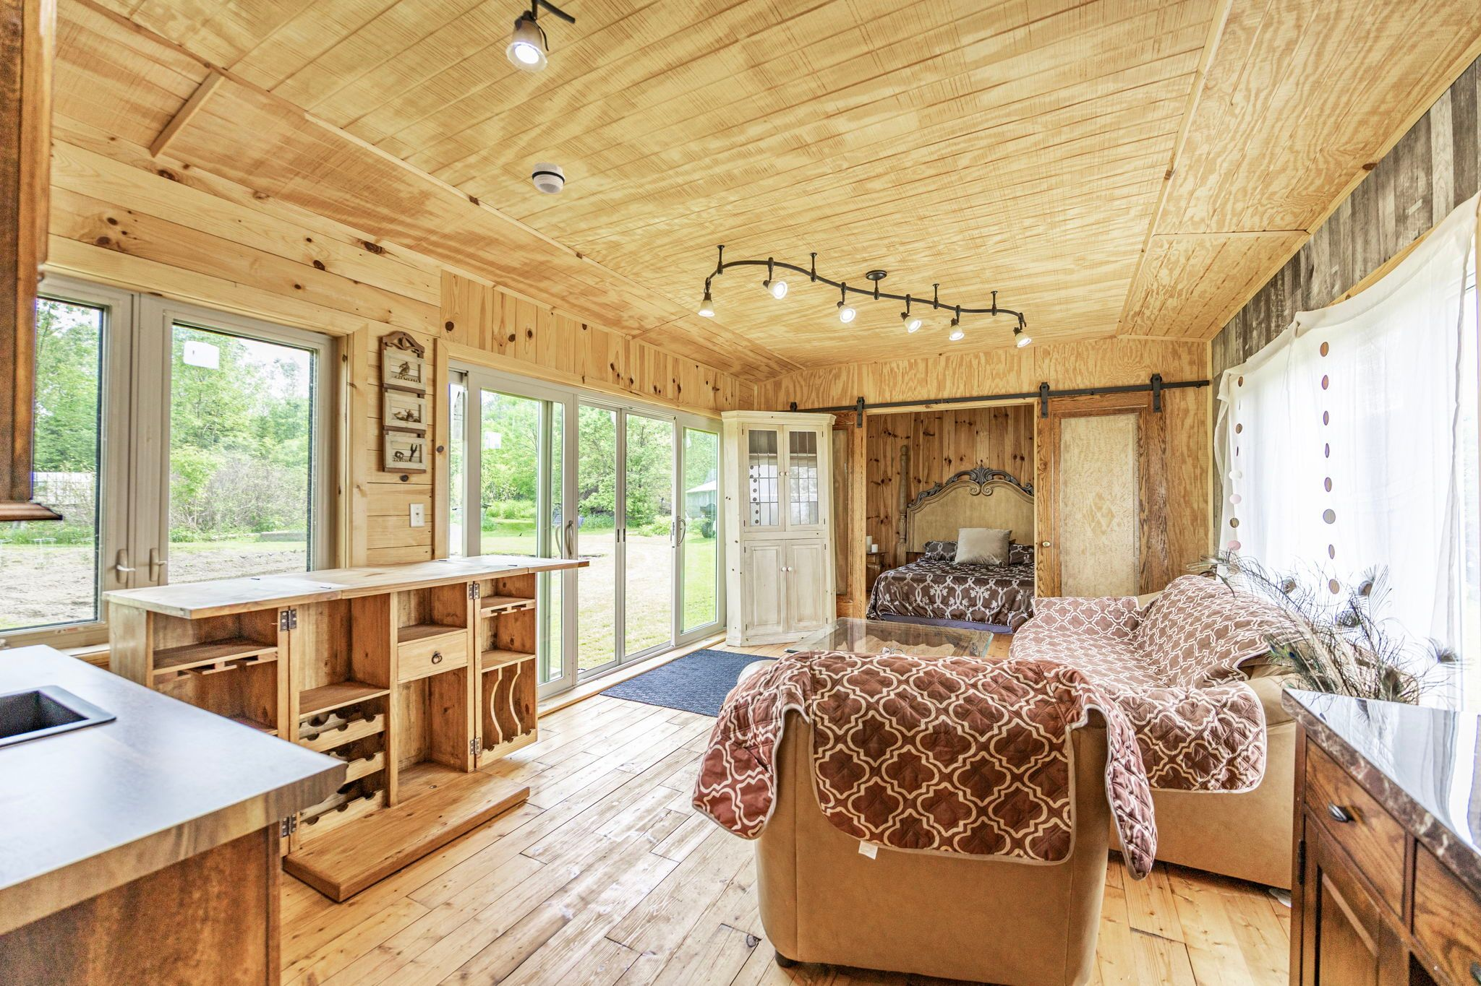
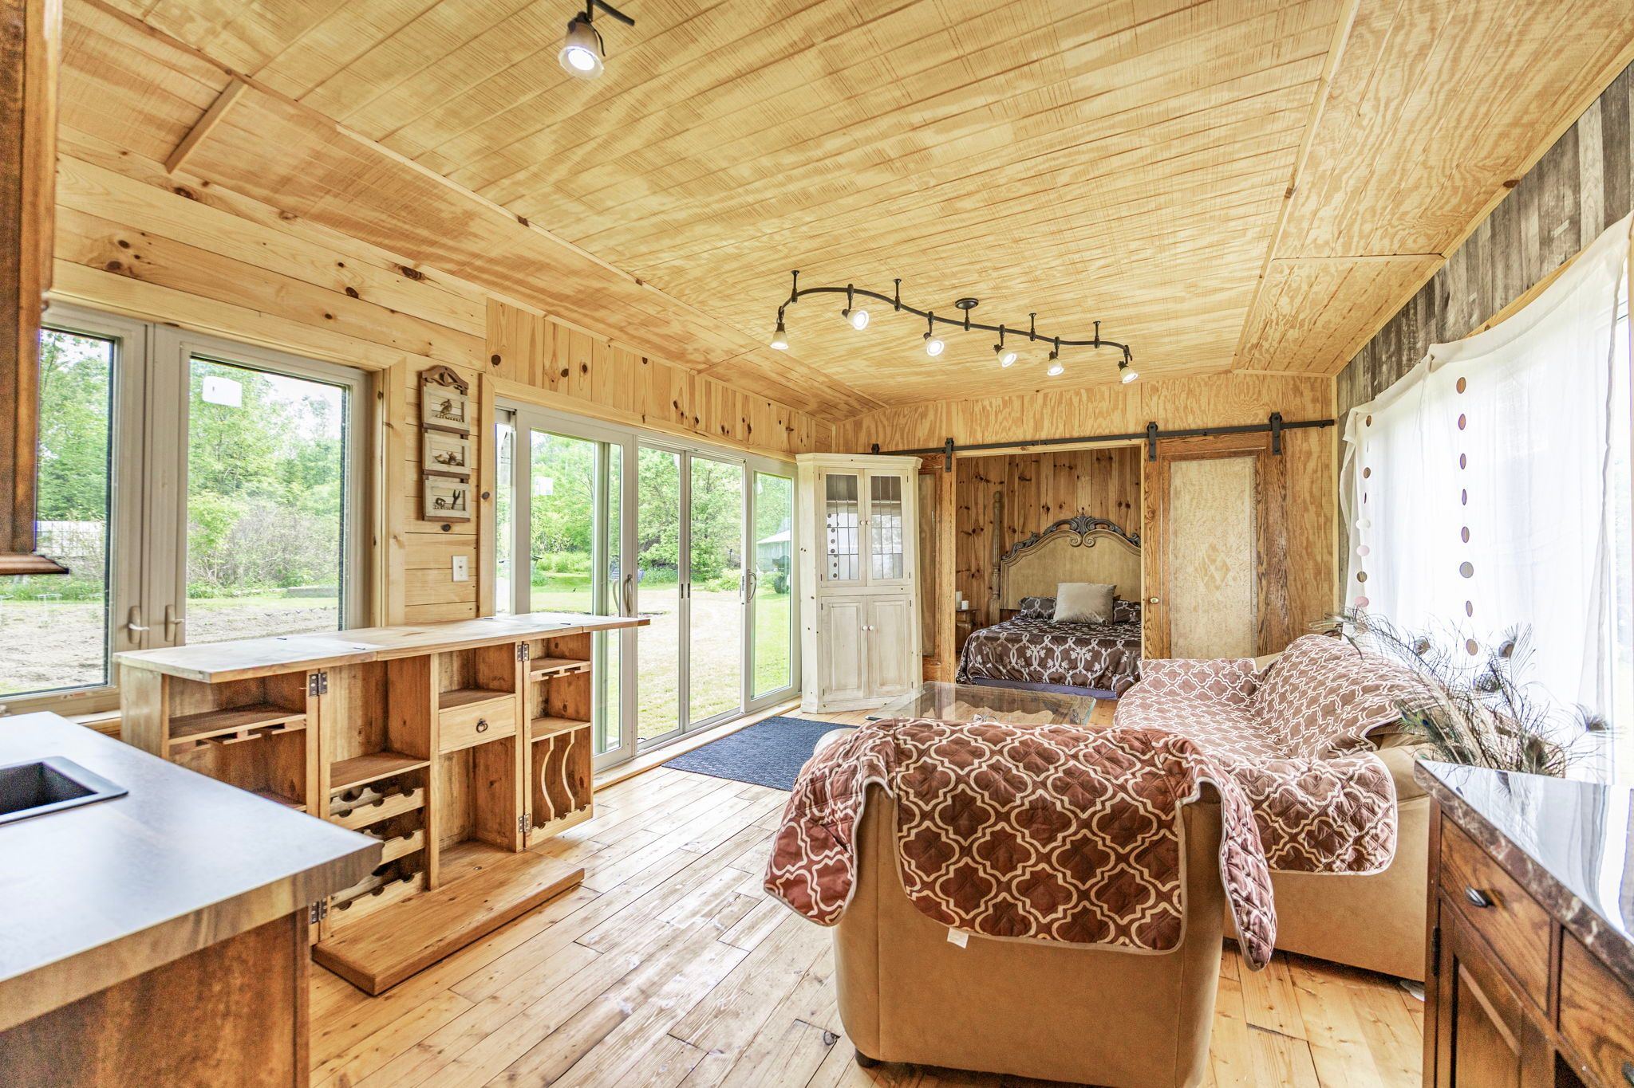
- smoke detector [531,162,566,195]
